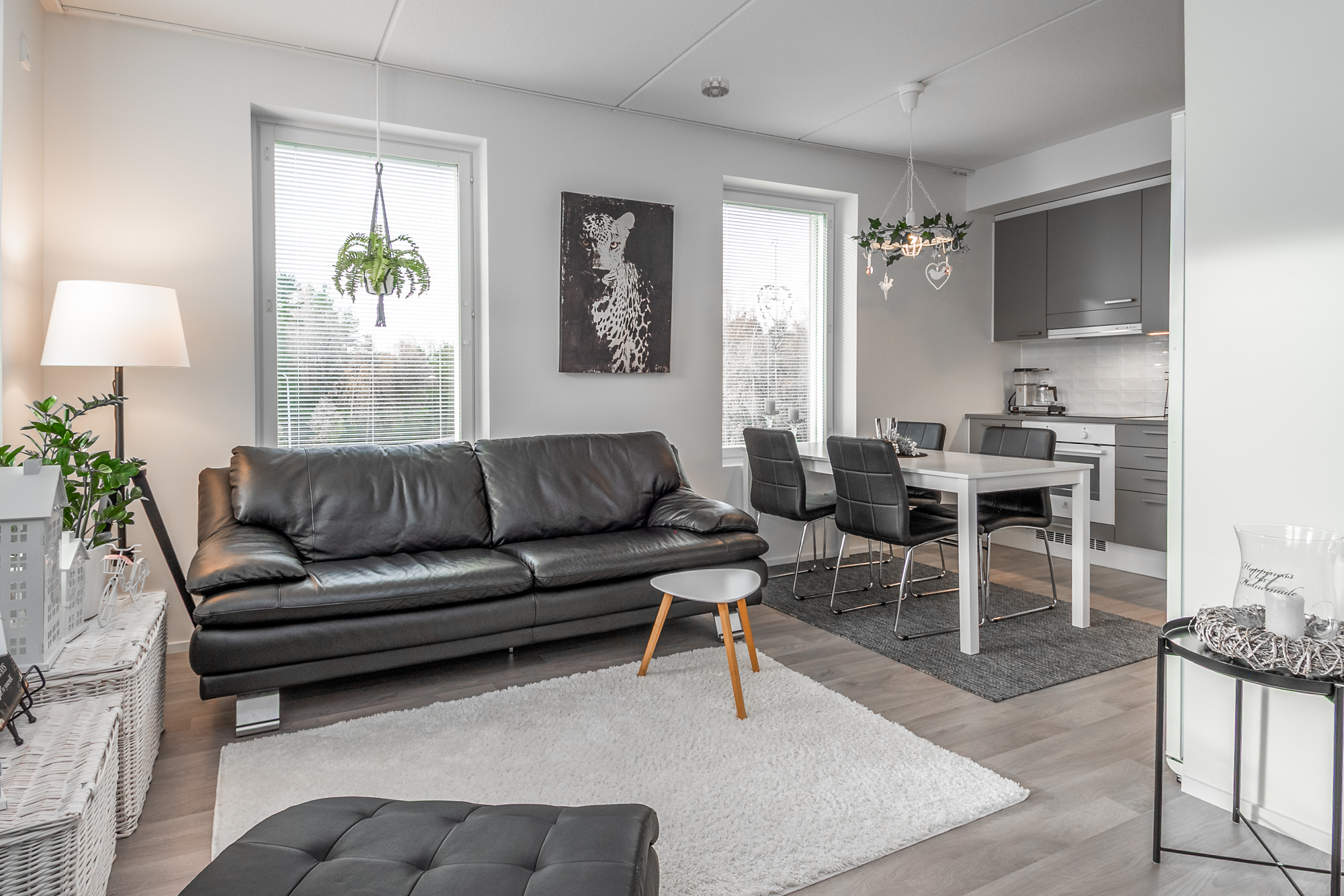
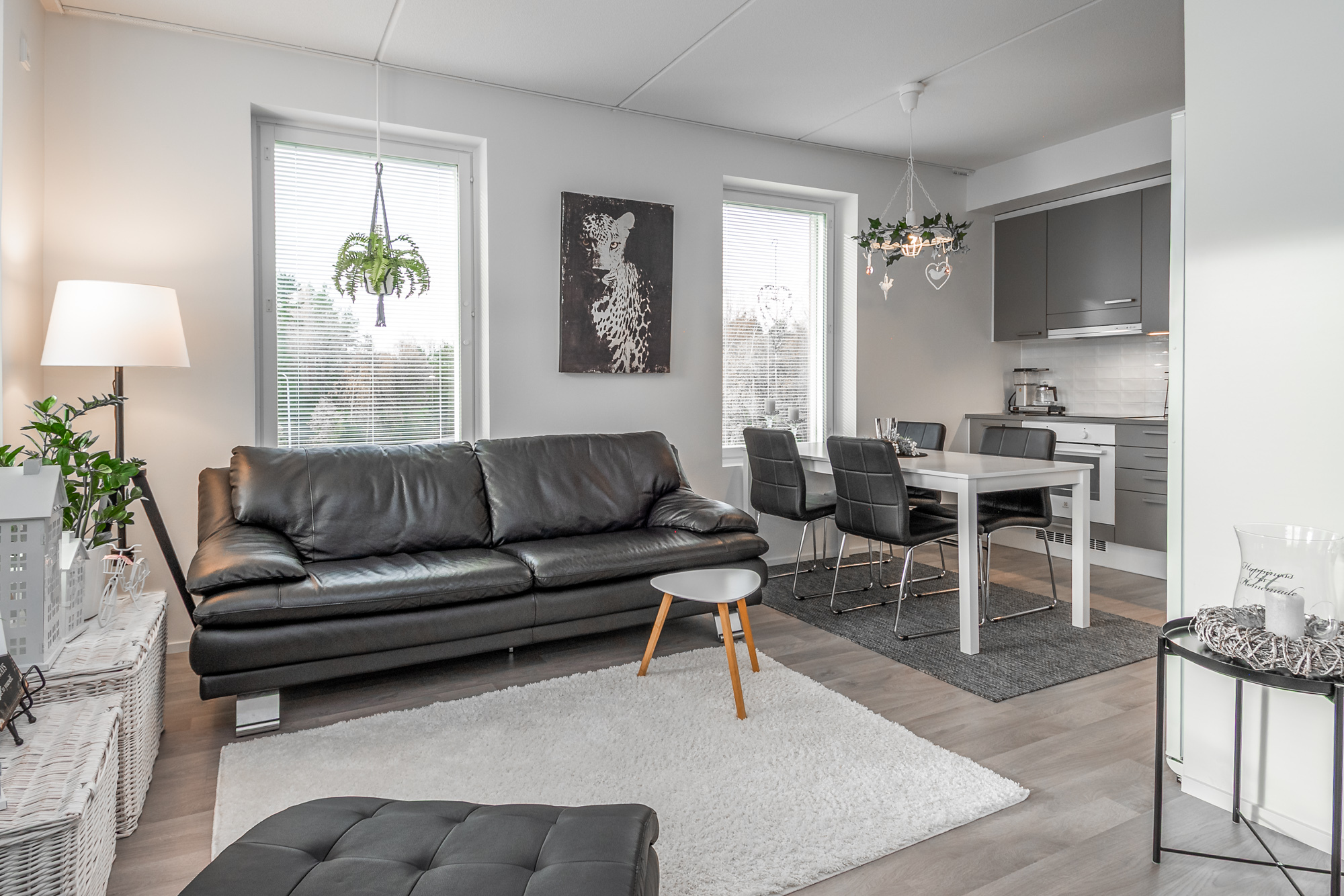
- smoke detector [701,76,730,98]
